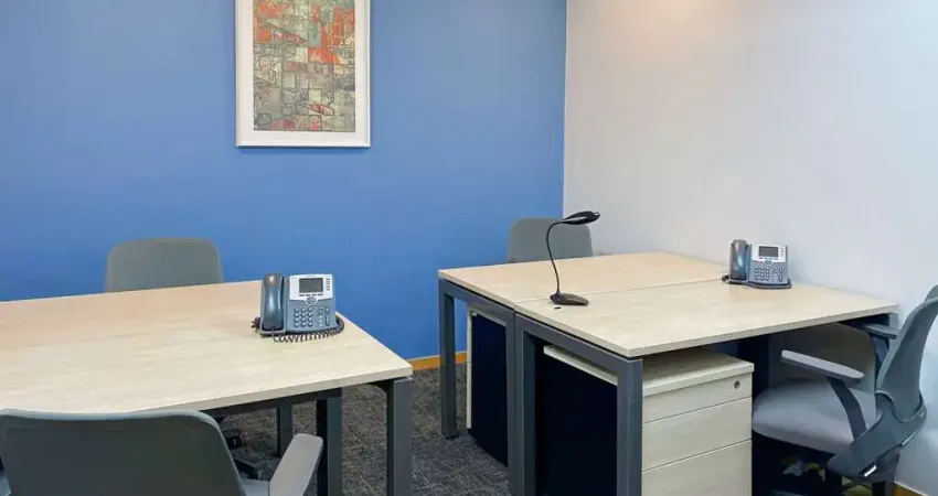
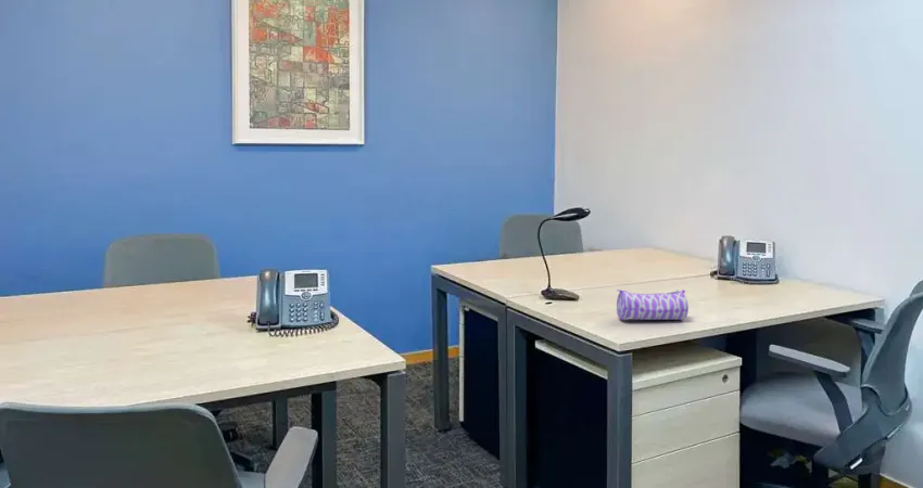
+ pencil case [615,288,690,321]
